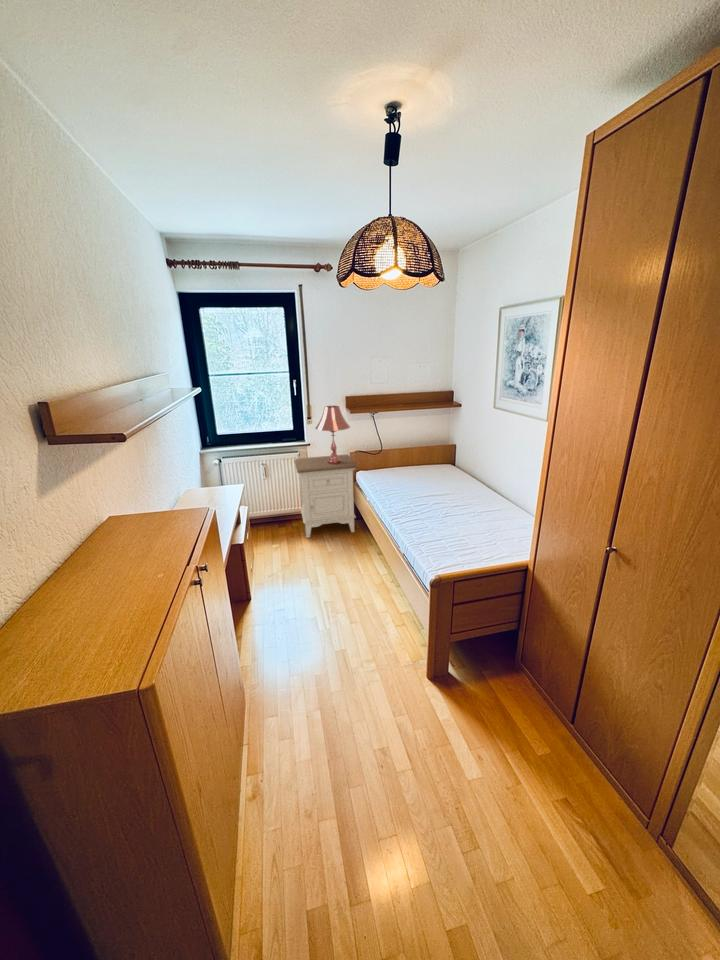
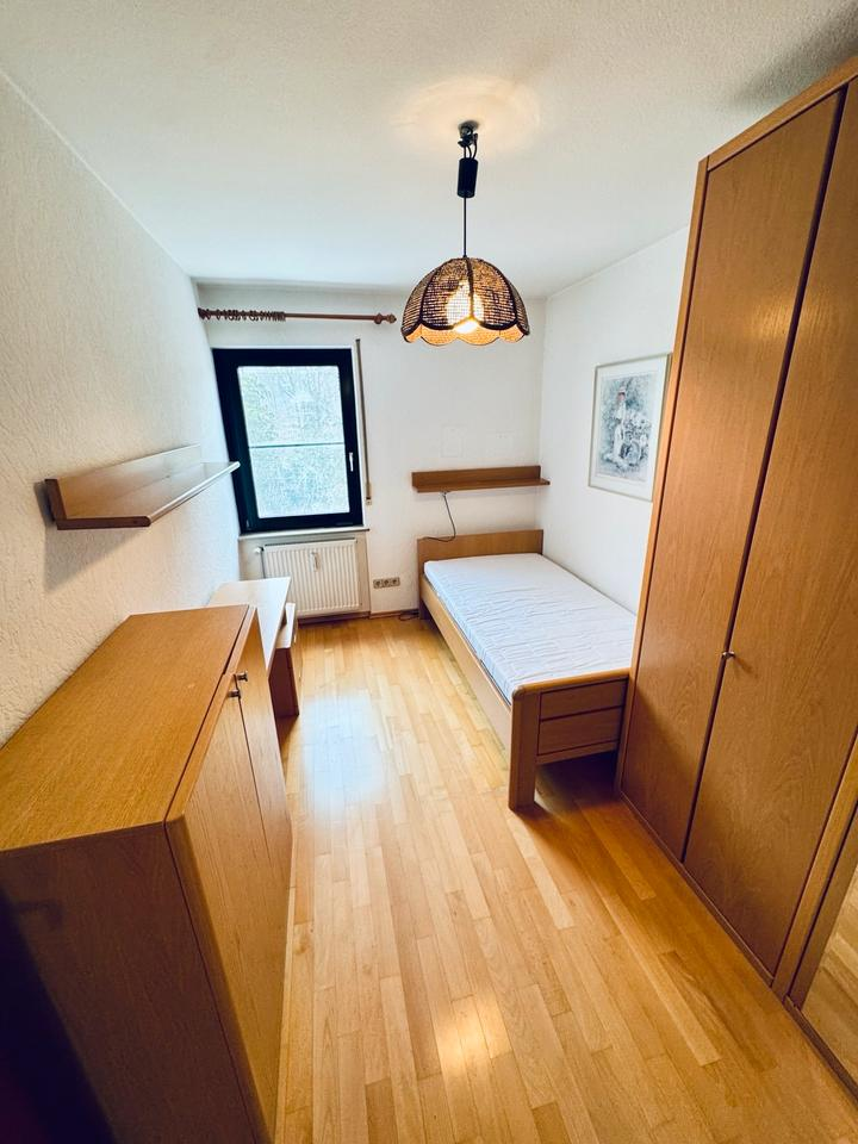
- nightstand [293,453,359,539]
- table lamp [314,405,351,465]
